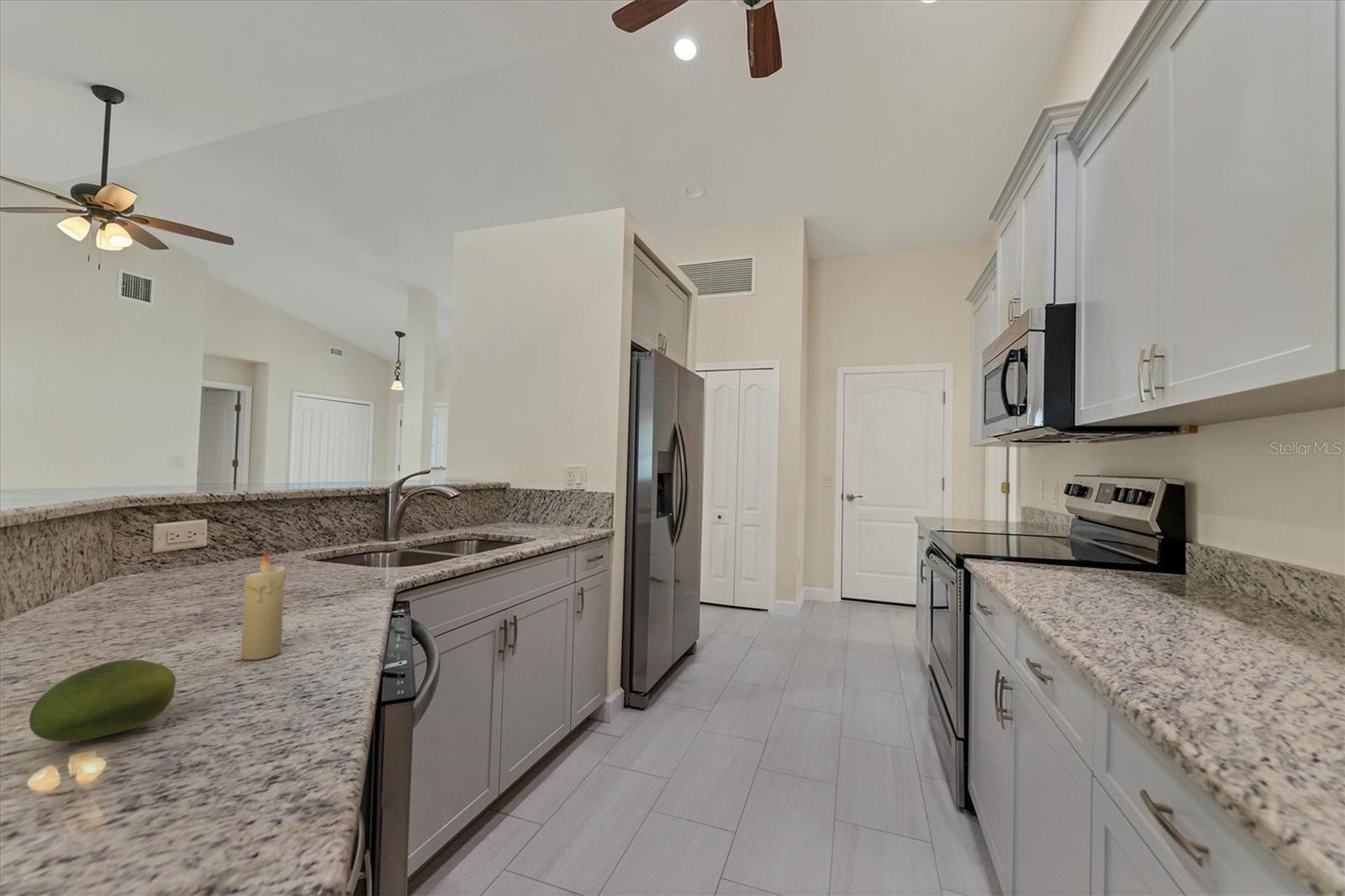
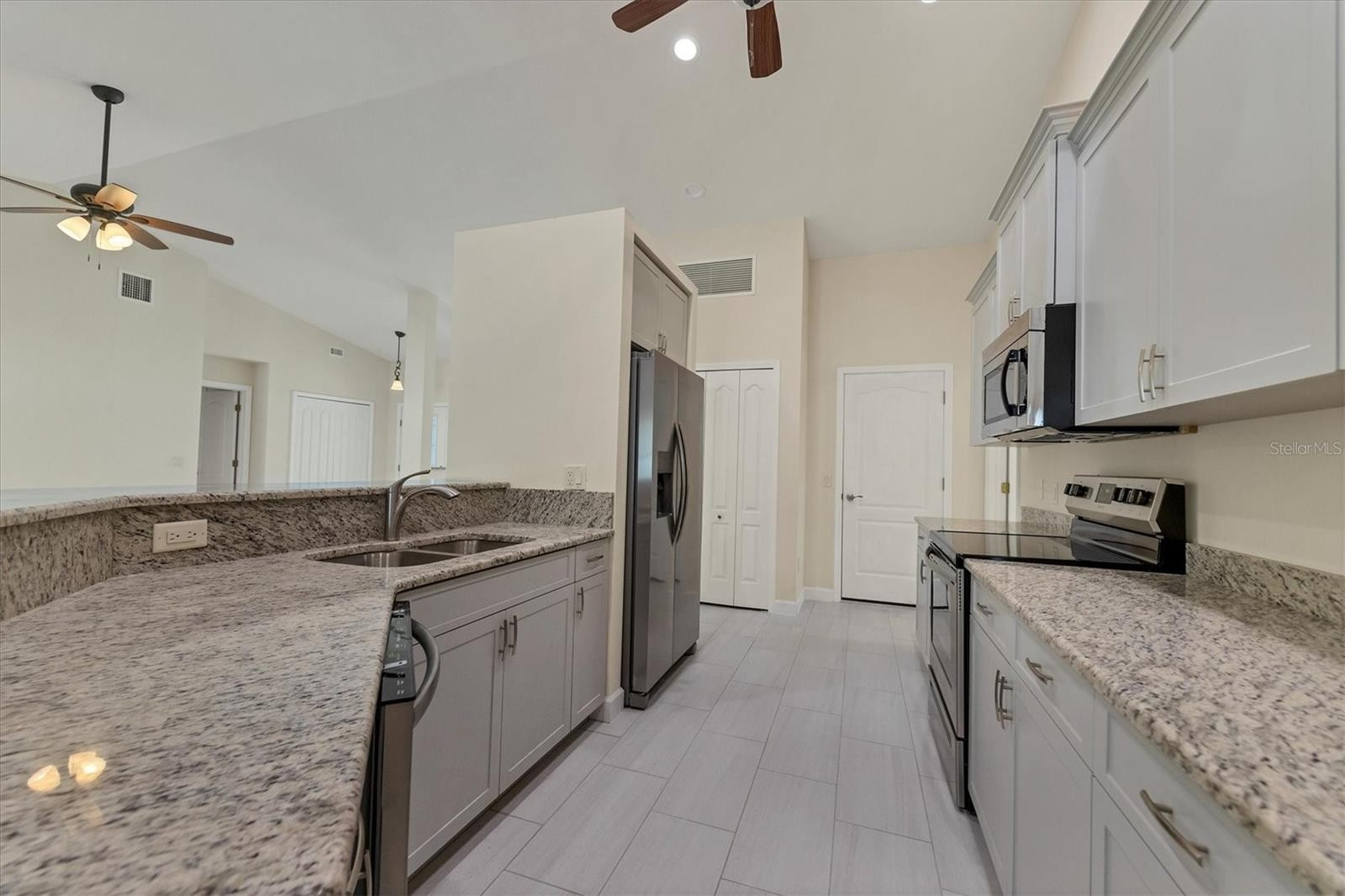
- fruit [29,658,177,742]
- candle [240,551,287,661]
